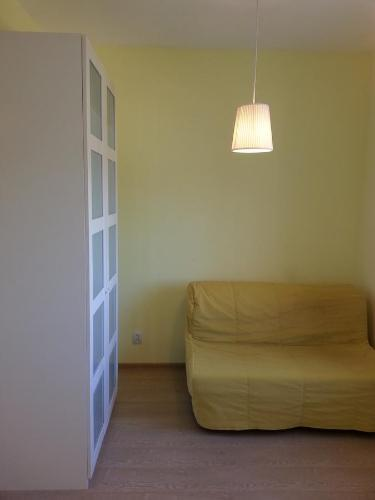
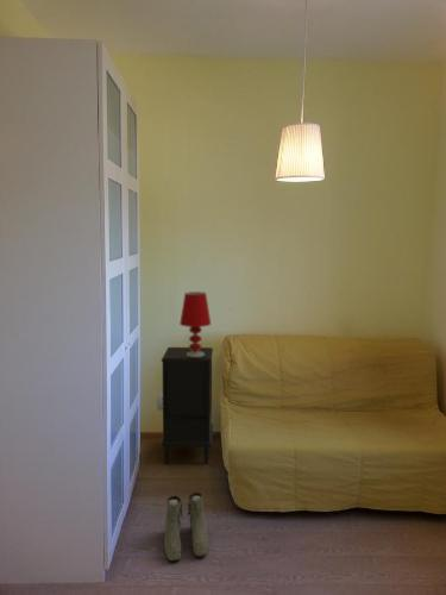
+ table lamp [178,290,212,357]
+ nightstand [161,346,214,465]
+ boots [163,491,209,563]
